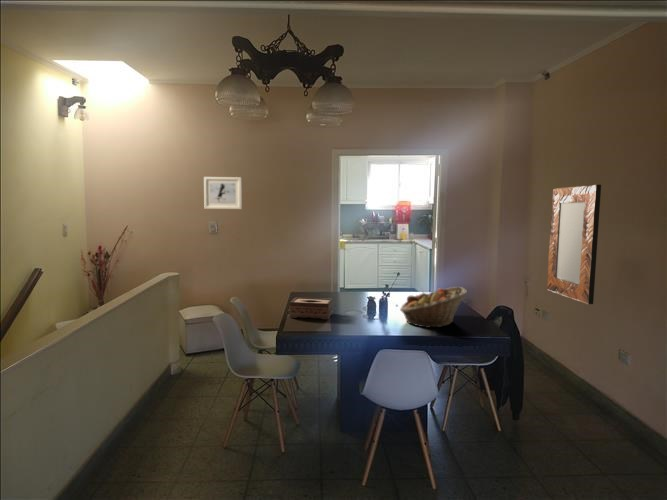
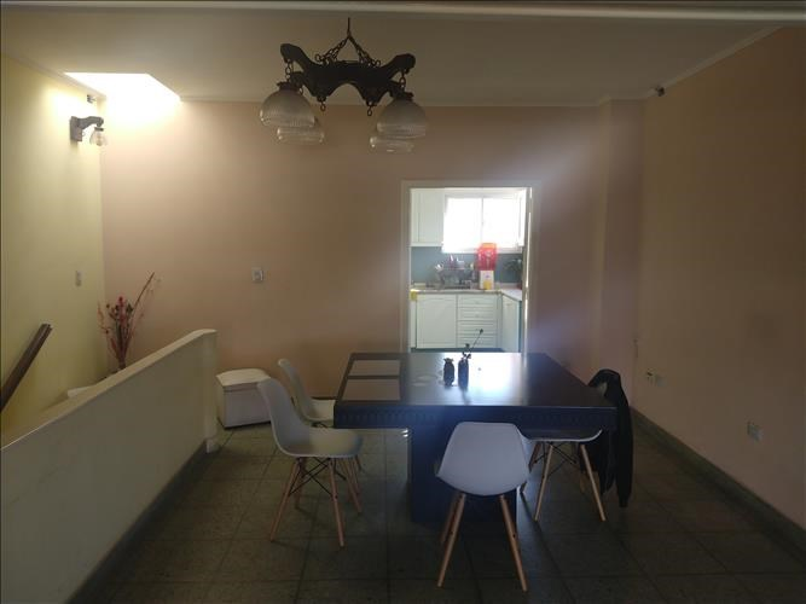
- home mirror [546,184,602,305]
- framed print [203,176,242,210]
- fruit basket [399,286,468,329]
- tissue box [289,296,334,320]
